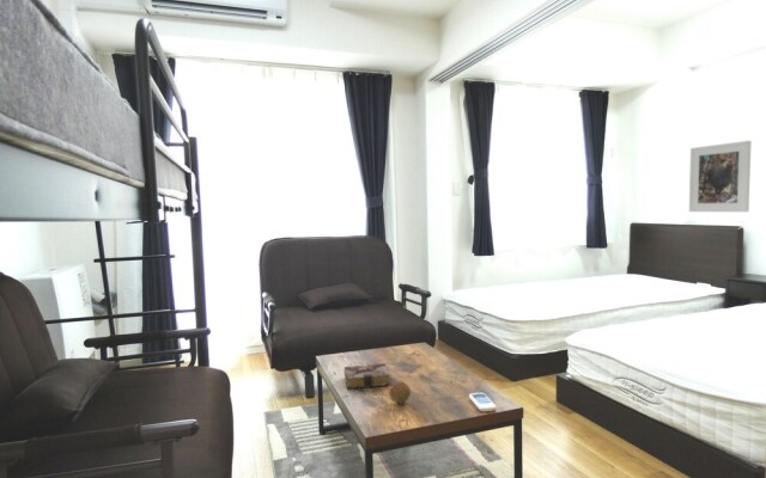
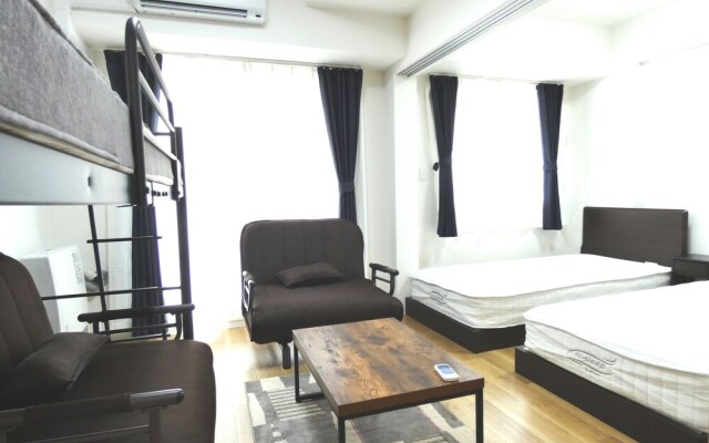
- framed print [688,140,753,213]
- book [344,362,391,390]
- fruit [388,380,412,405]
